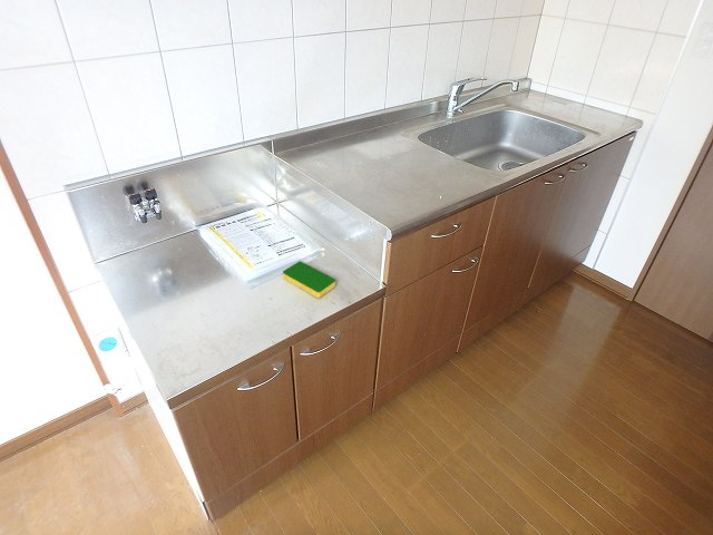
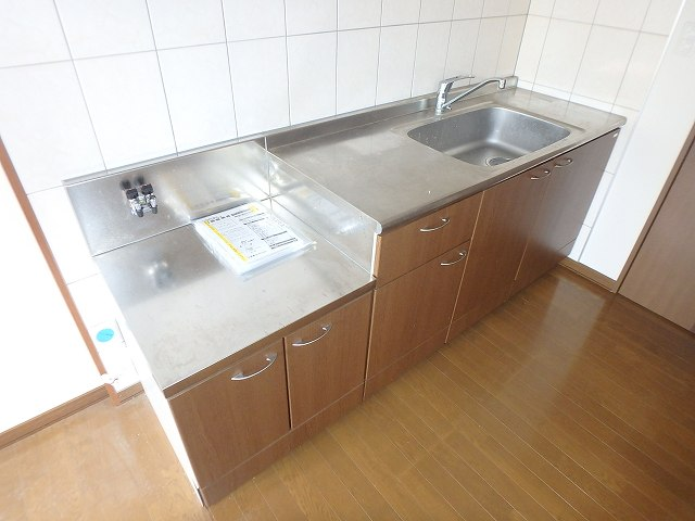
- dish sponge [282,260,336,299]
